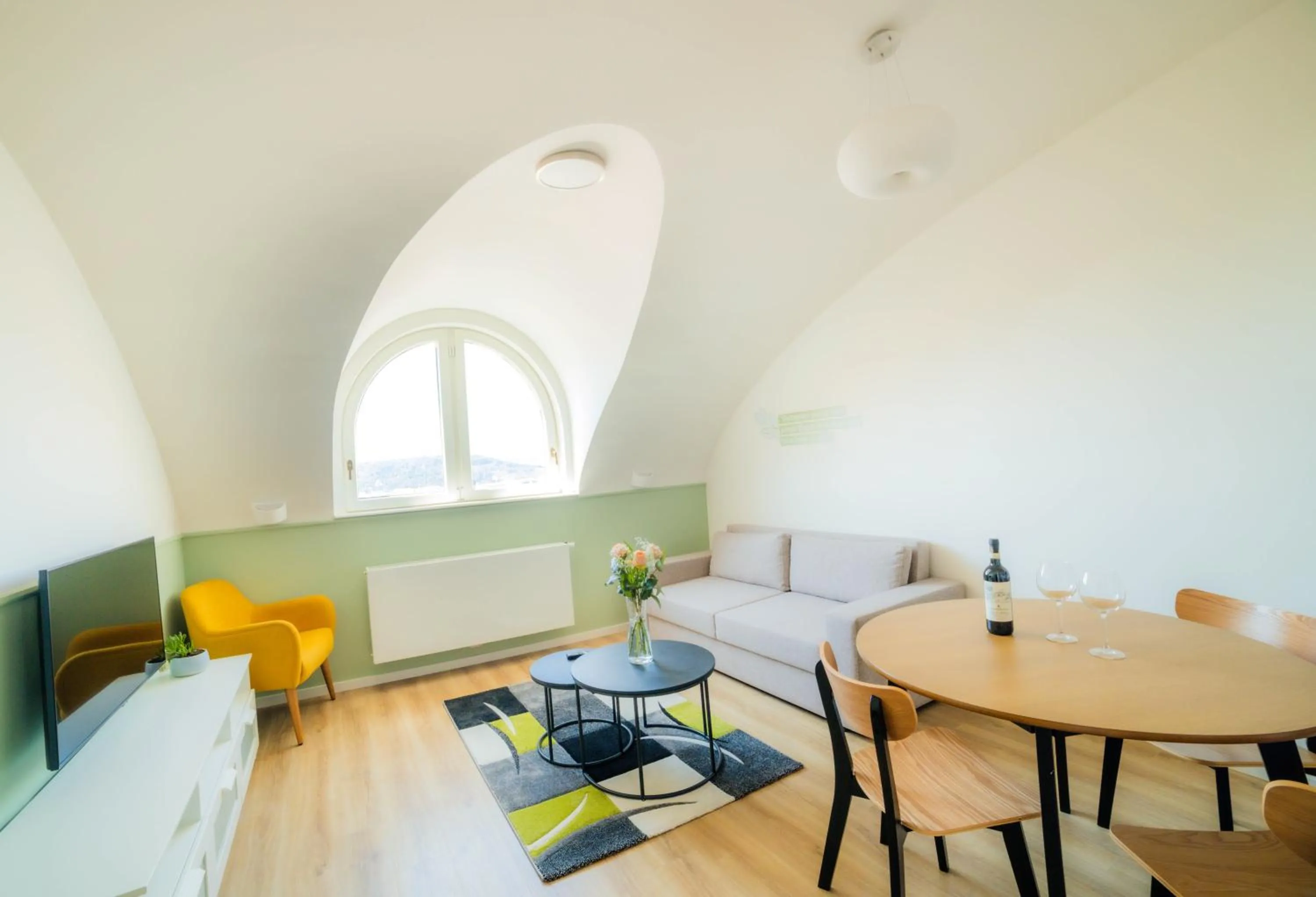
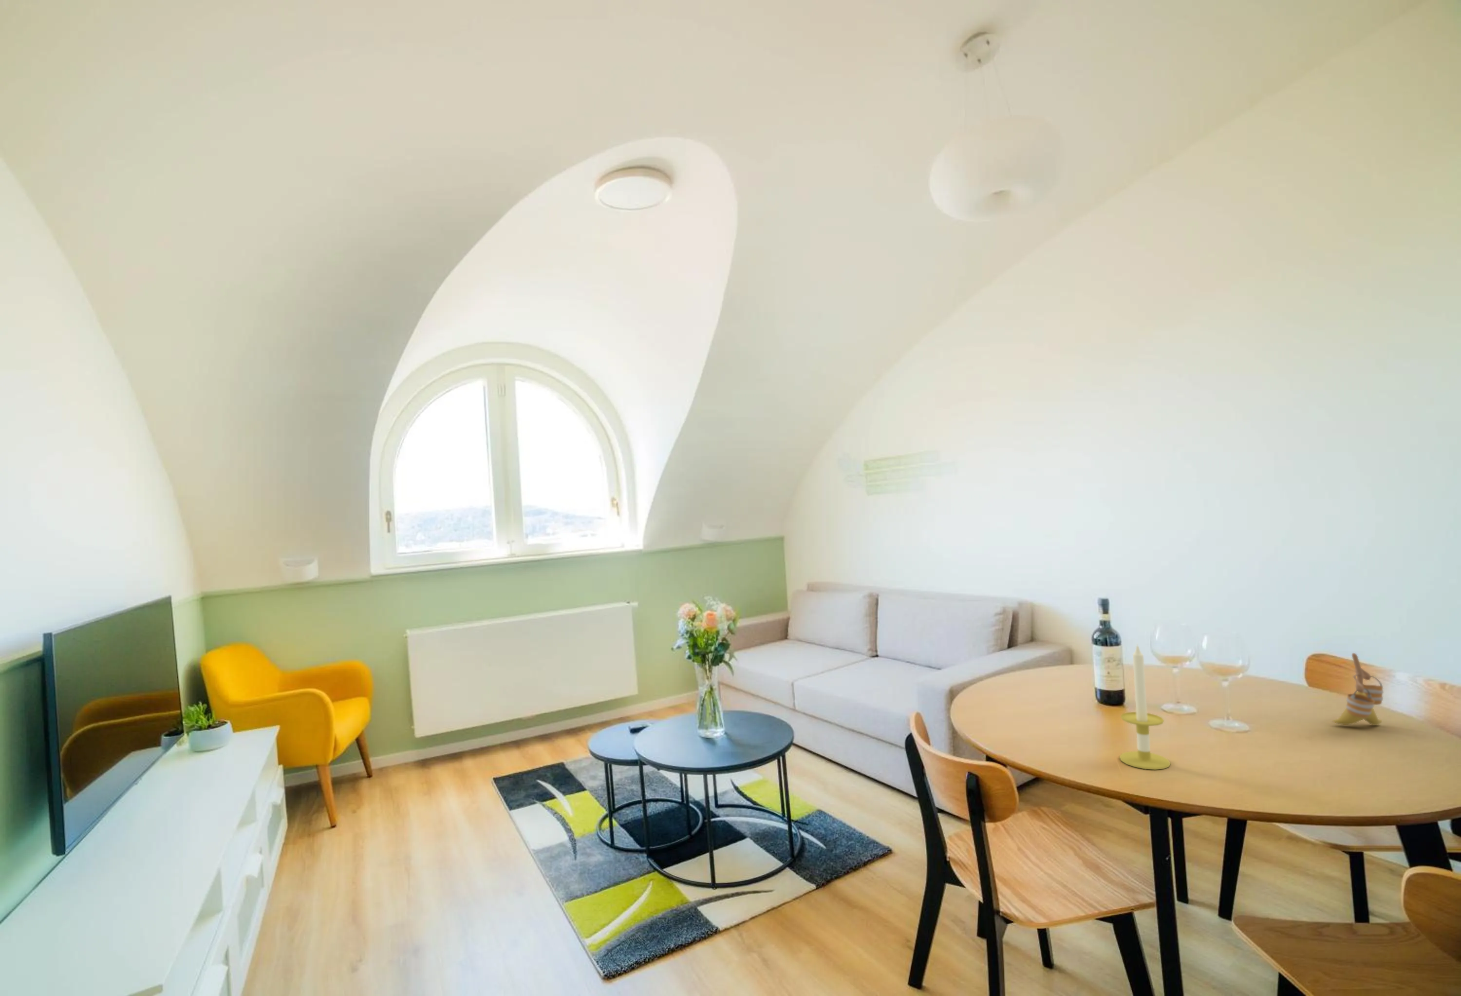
+ salt and pepper shaker [1331,653,1384,725]
+ candle [1119,643,1171,771]
